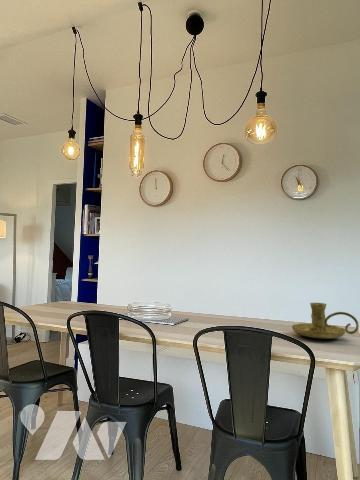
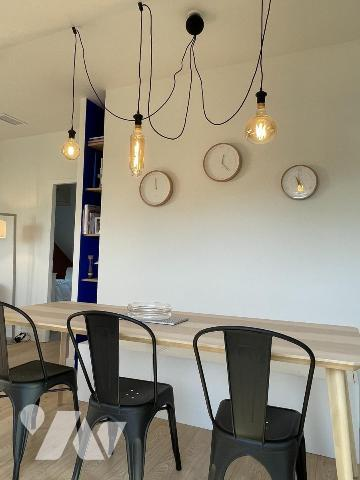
- candle holder [291,302,360,340]
